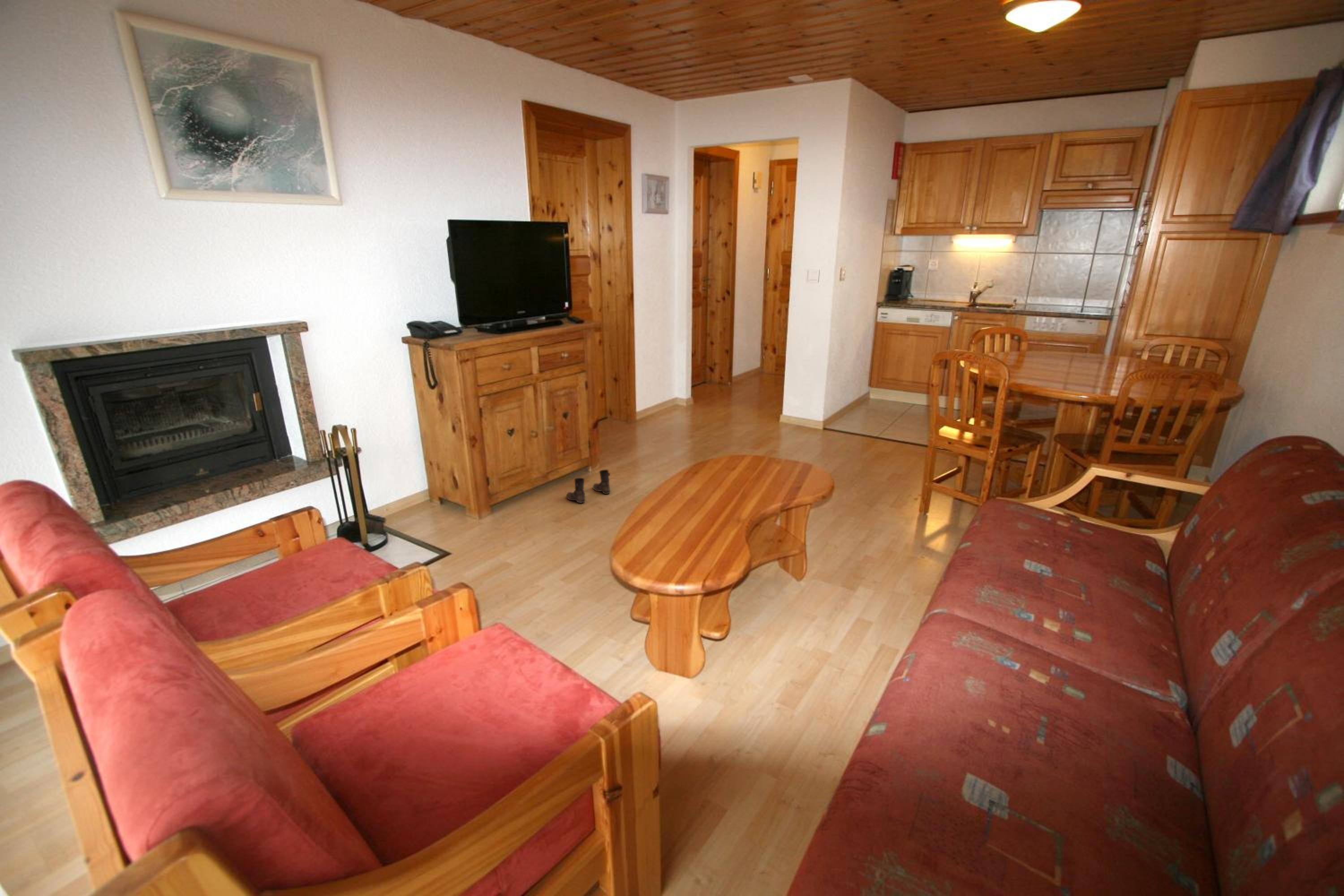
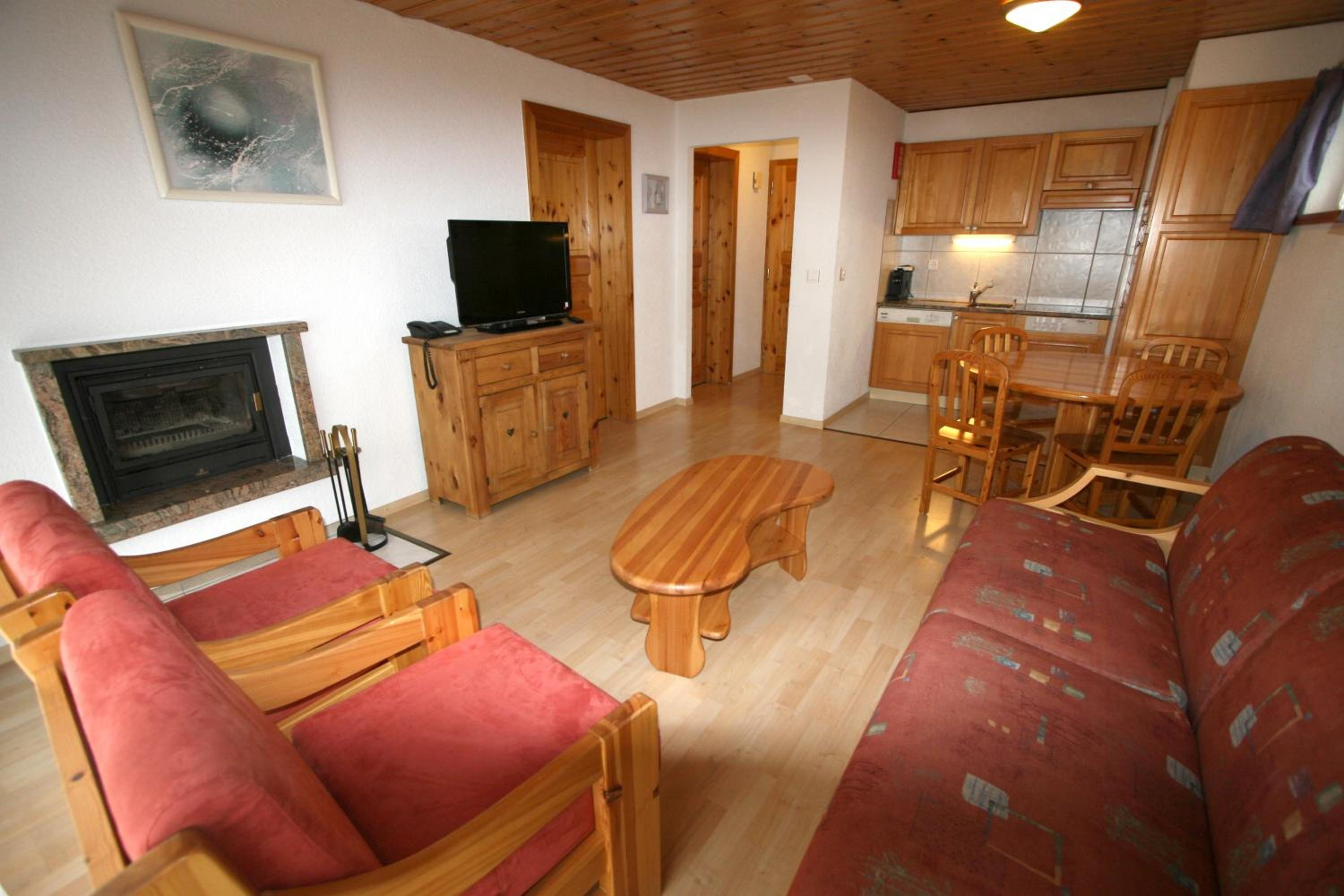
- boots [566,469,611,504]
